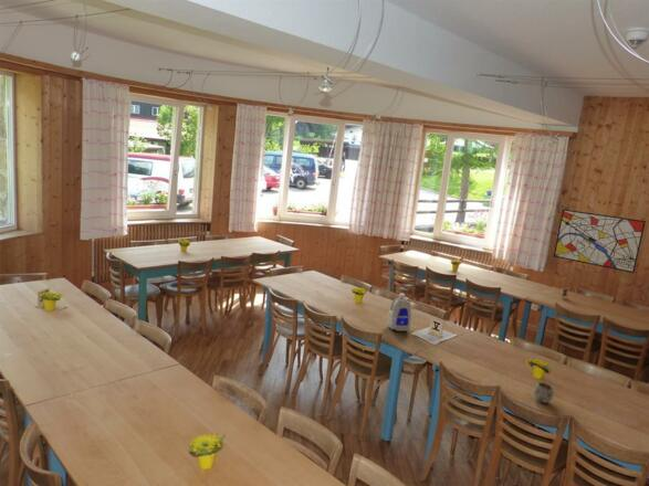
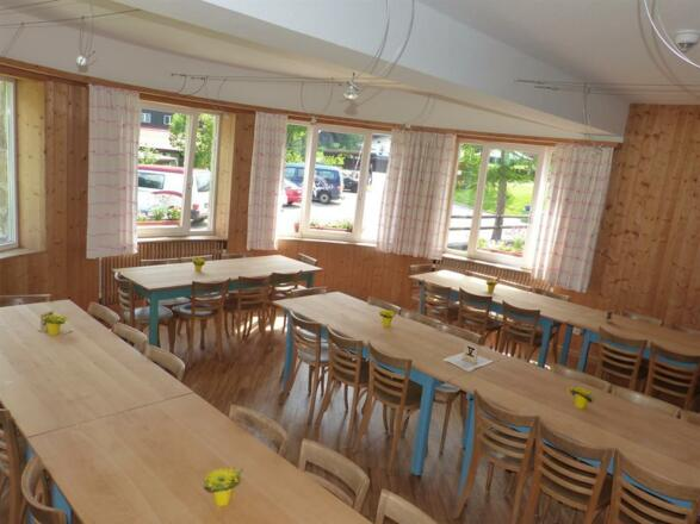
- wall art [553,209,647,274]
- mug [533,381,555,404]
- bottle [386,293,412,332]
